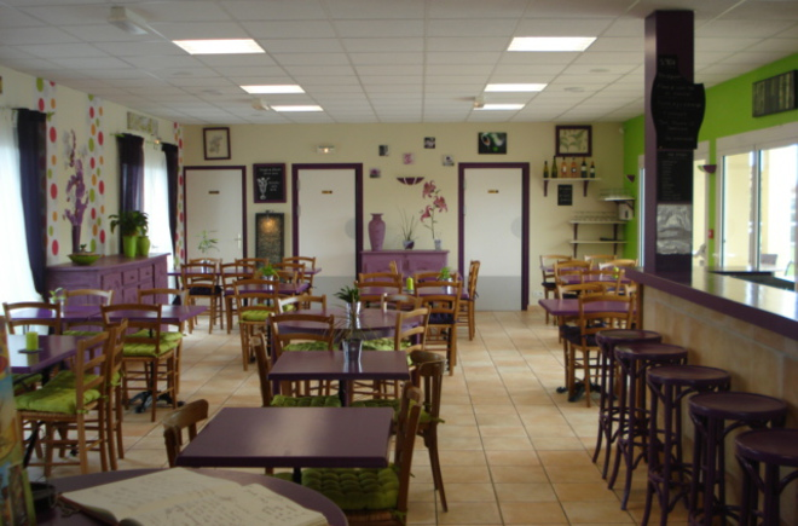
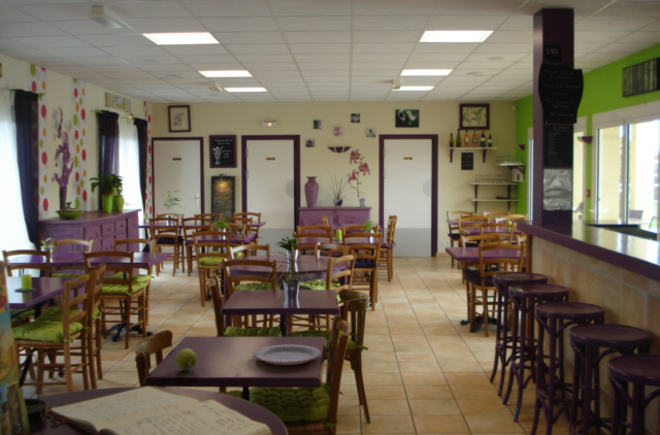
+ apple [175,348,198,371]
+ plate [252,343,322,366]
